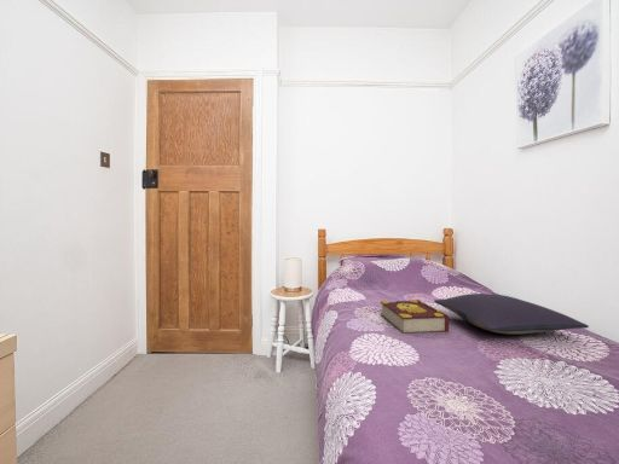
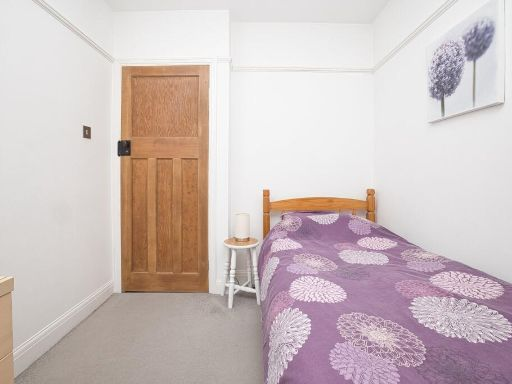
- book [380,298,450,335]
- pillow [433,292,590,335]
